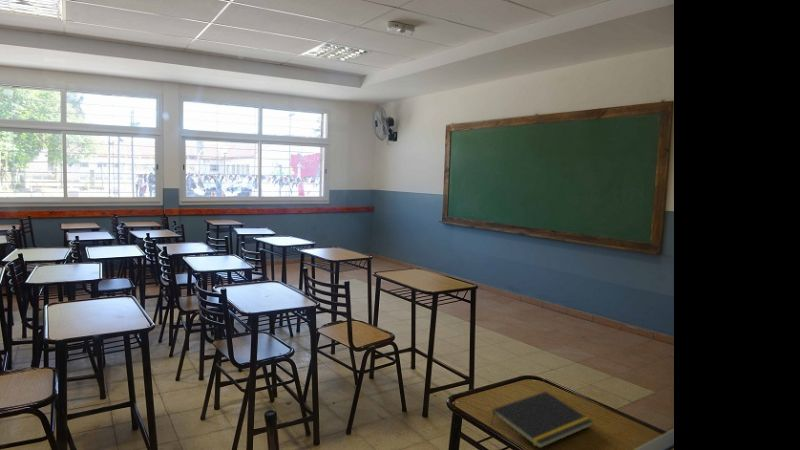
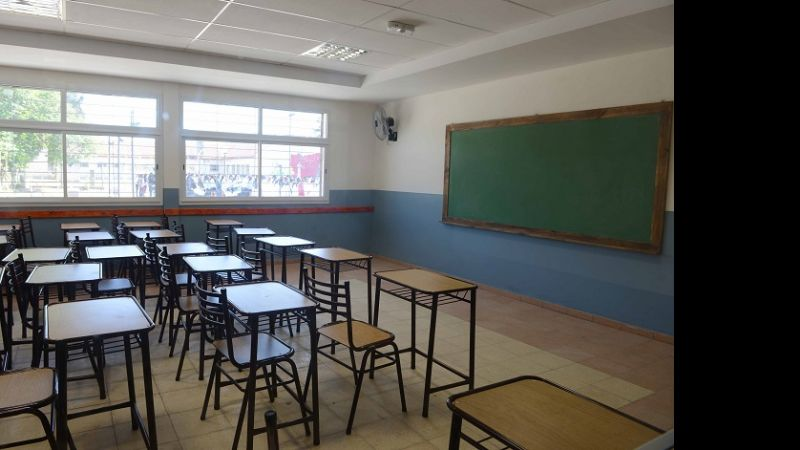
- notepad [490,390,594,450]
